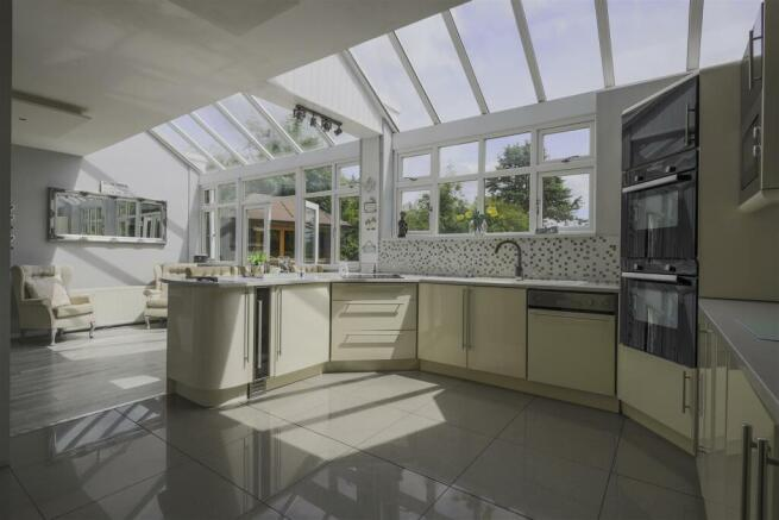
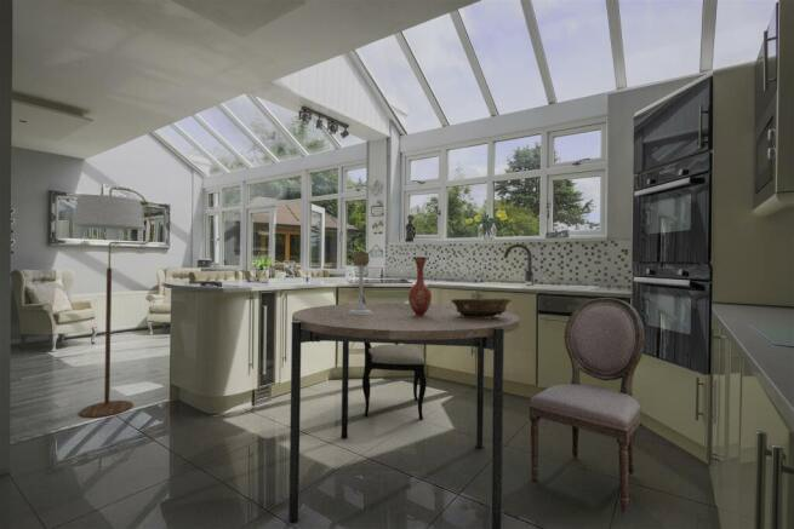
+ candle holder [348,252,373,315]
+ dining chair [358,287,428,420]
+ floor lamp [72,186,155,419]
+ dining chair [529,297,646,514]
+ vase [407,255,433,316]
+ dining table [287,301,521,529]
+ decorative bowl [450,298,513,318]
